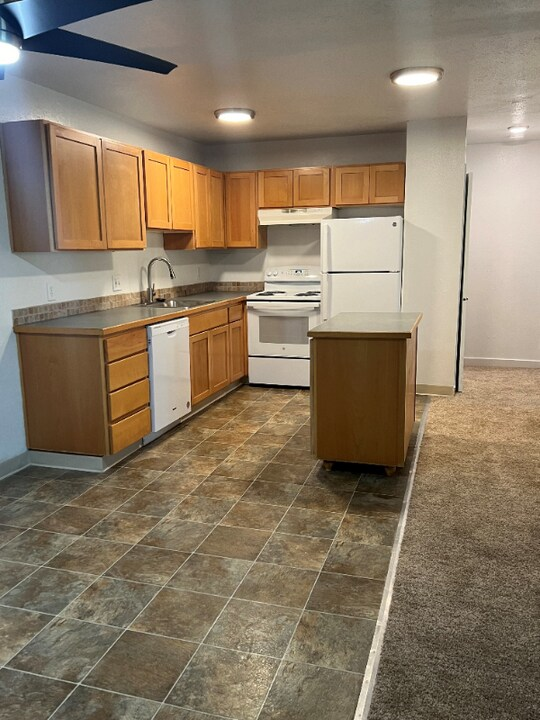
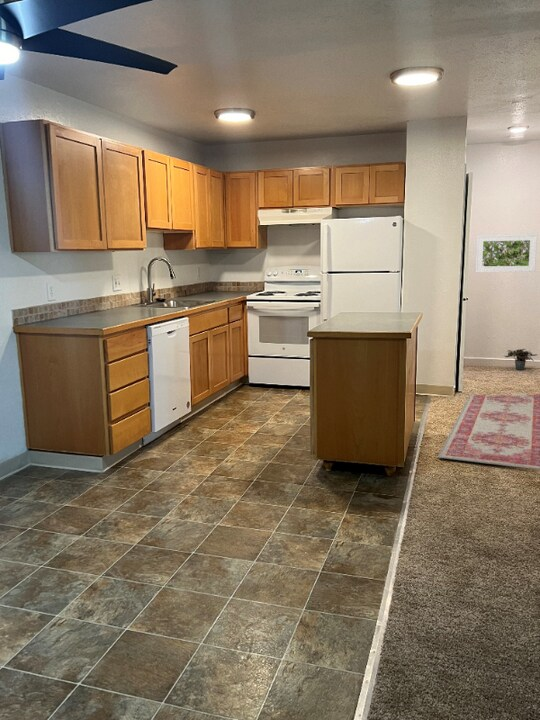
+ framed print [474,233,538,274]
+ rug [437,391,540,471]
+ potted plant [504,348,539,371]
